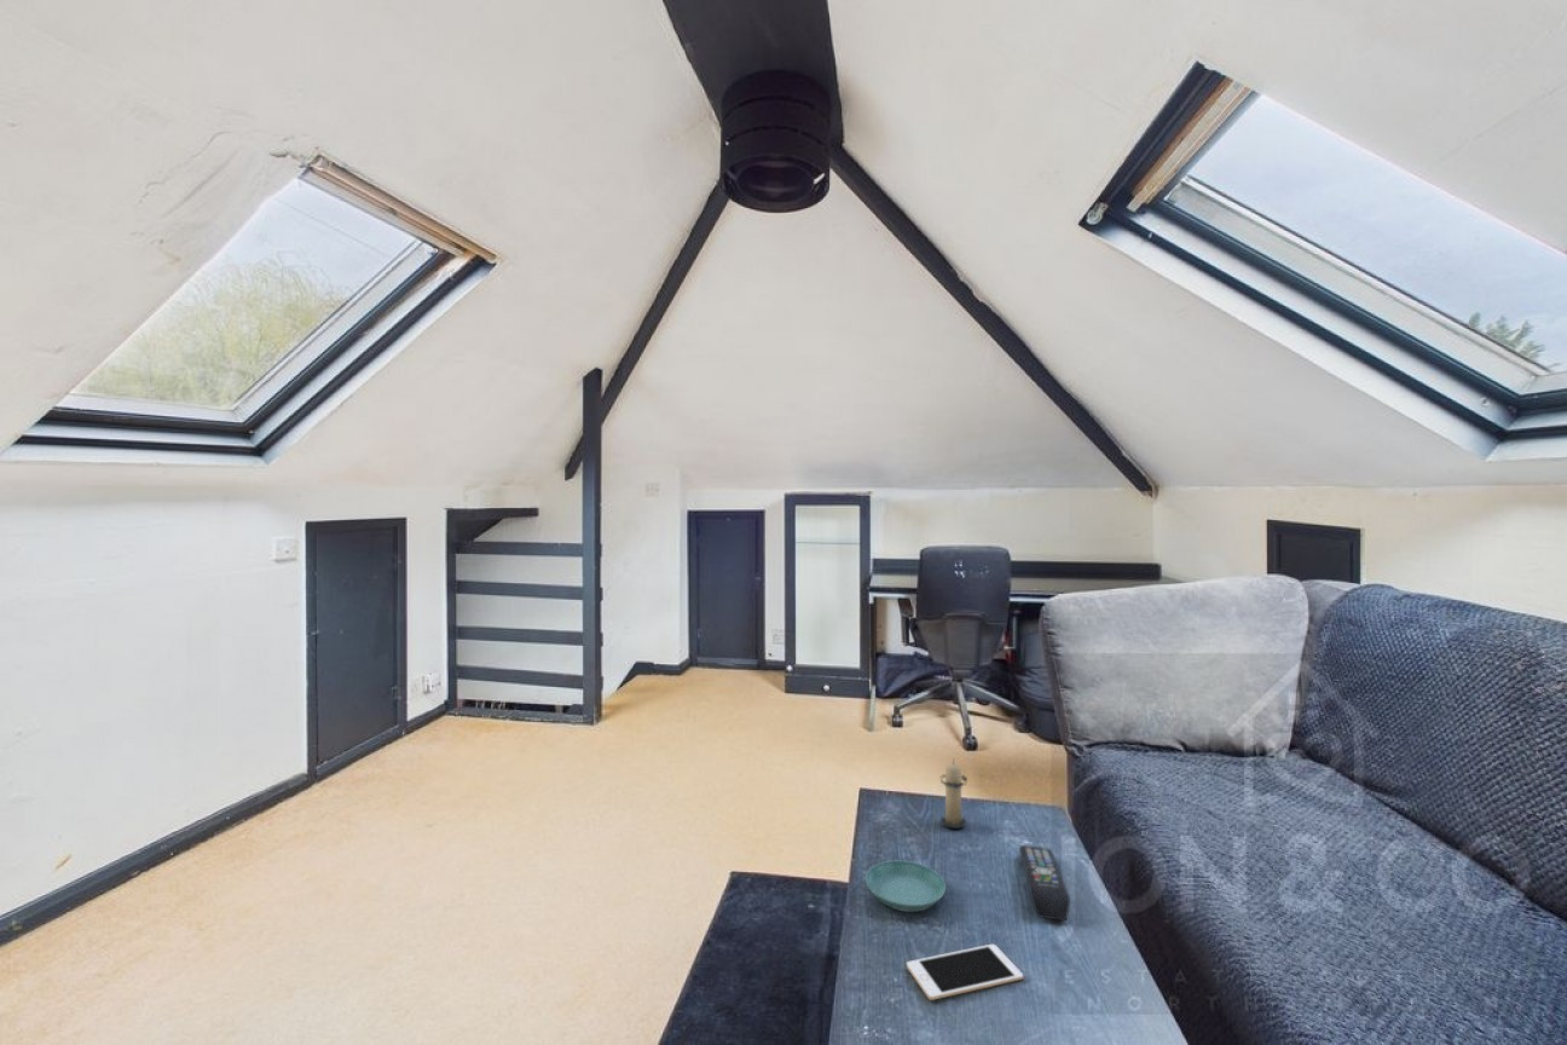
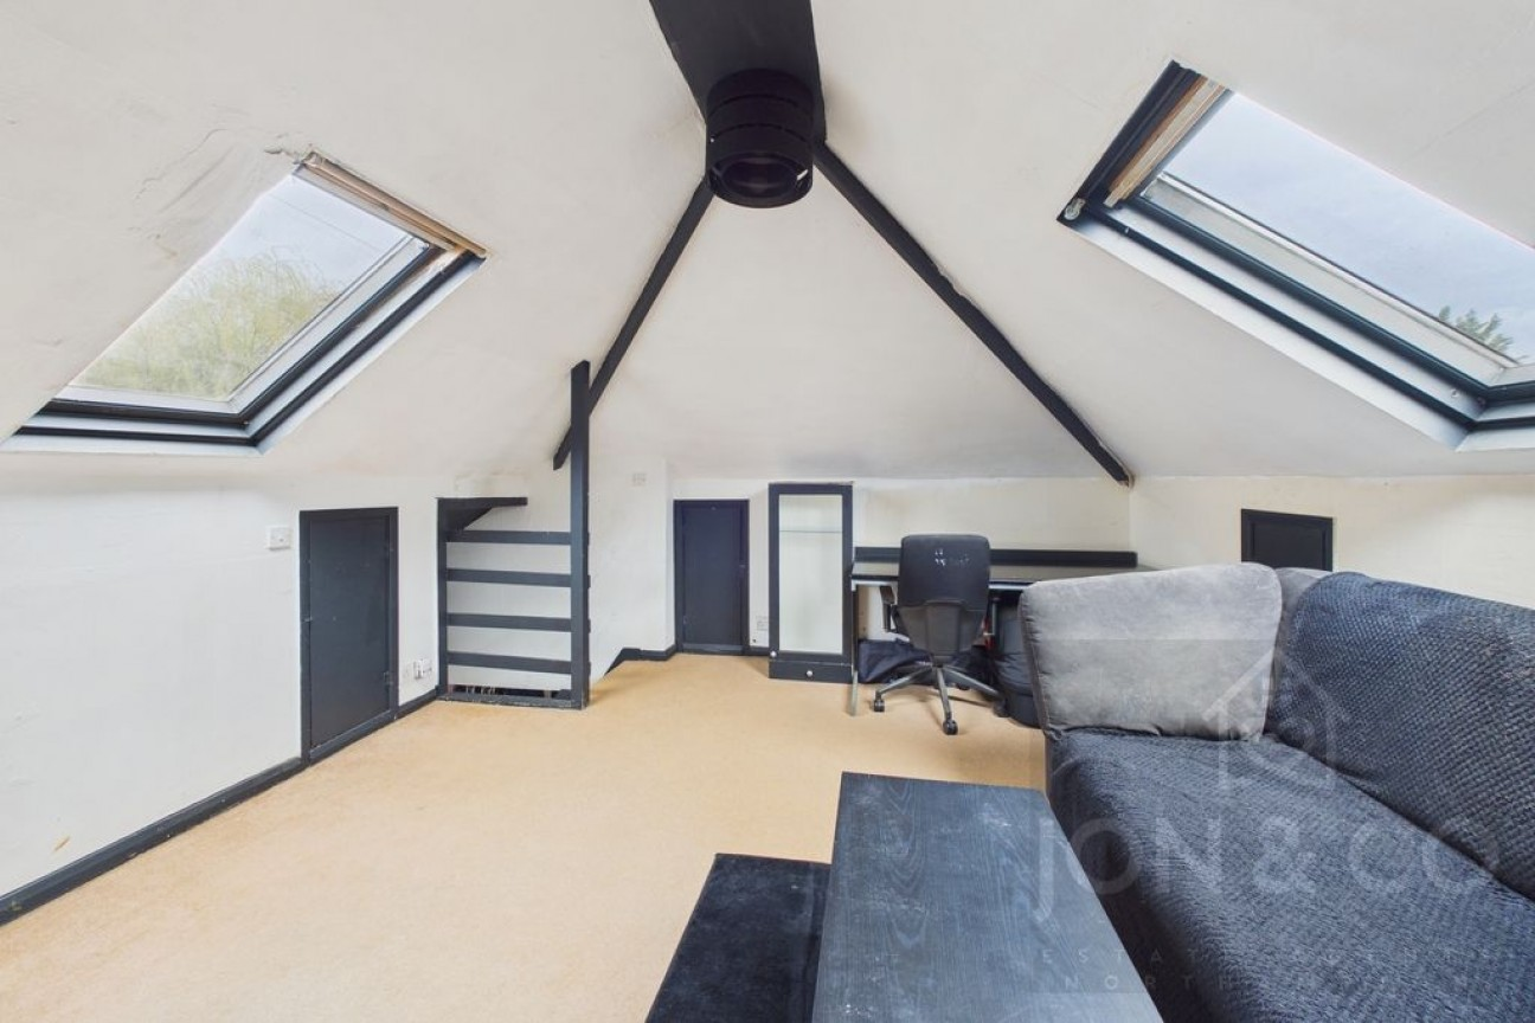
- candle [938,757,968,830]
- remote control [1018,844,1071,922]
- cell phone [906,943,1024,1001]
- saucer [865,860,947,913]
